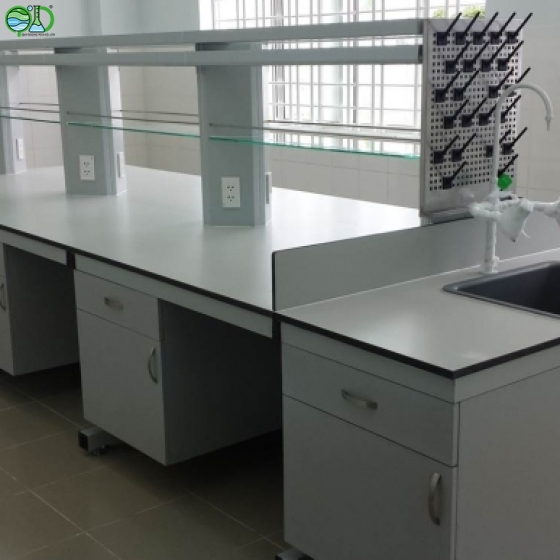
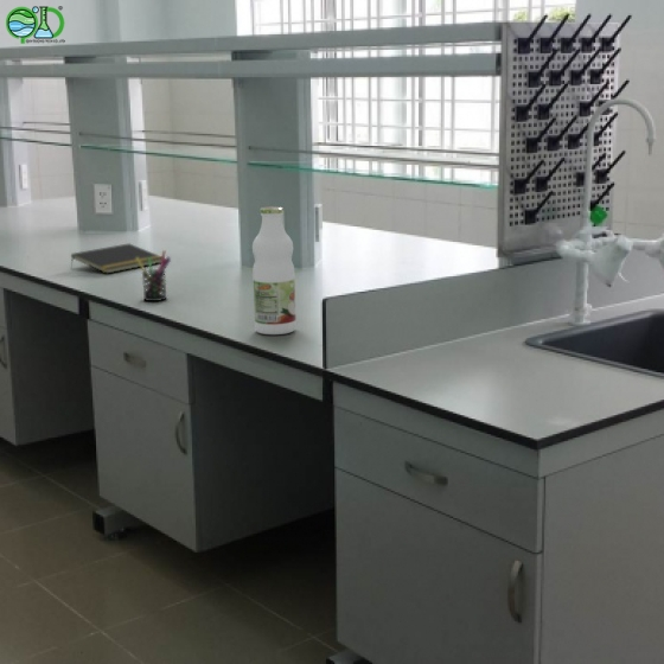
+ notepad [70,242,162,275]
+ beverage bottle [251,205,298,336]
+ pen holder [136,249,172,302]
